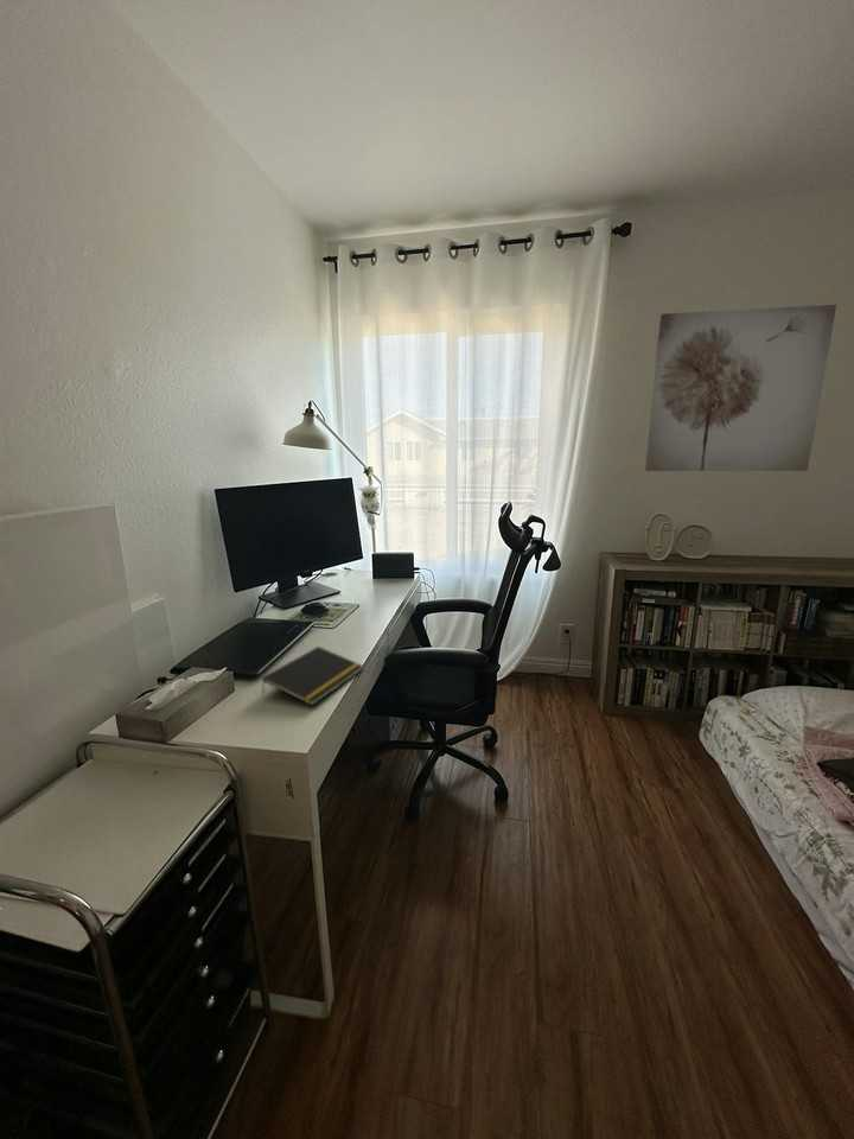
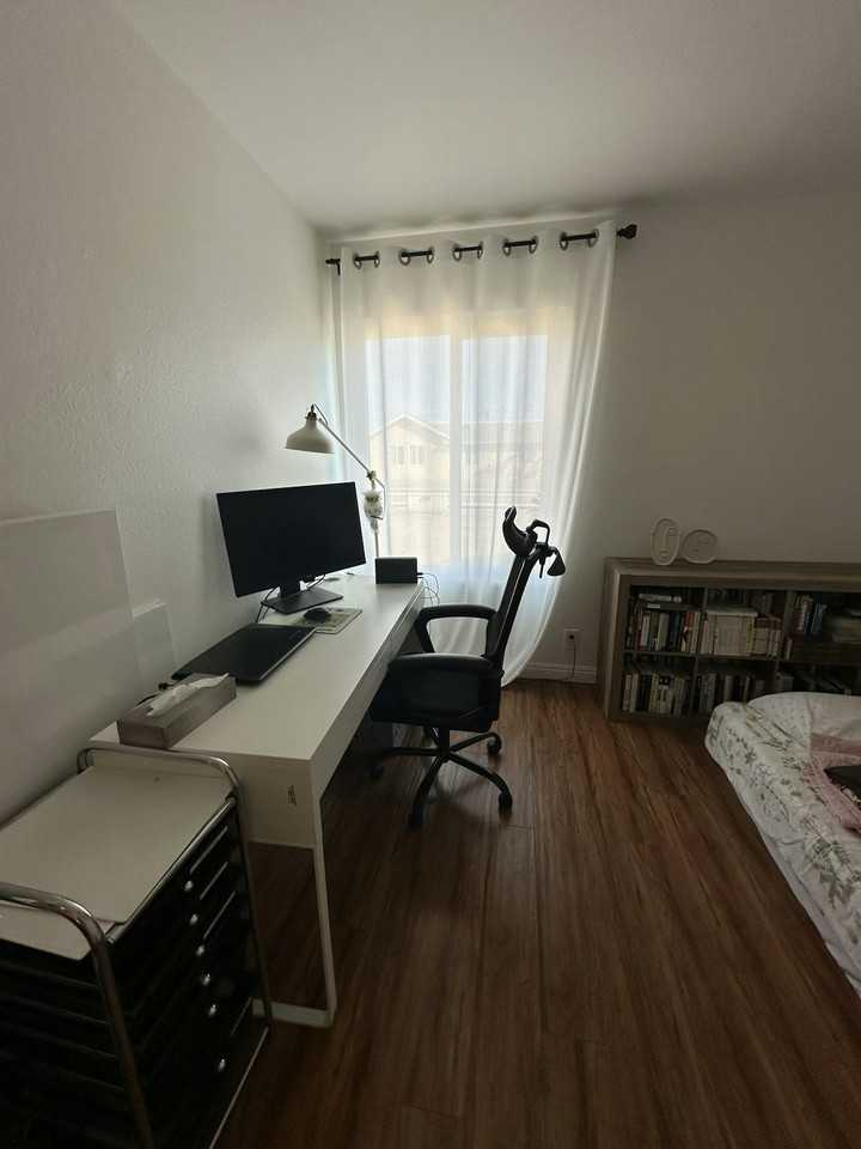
- notepad [261,645,364,707]
- wall art [644,304,837,472]
